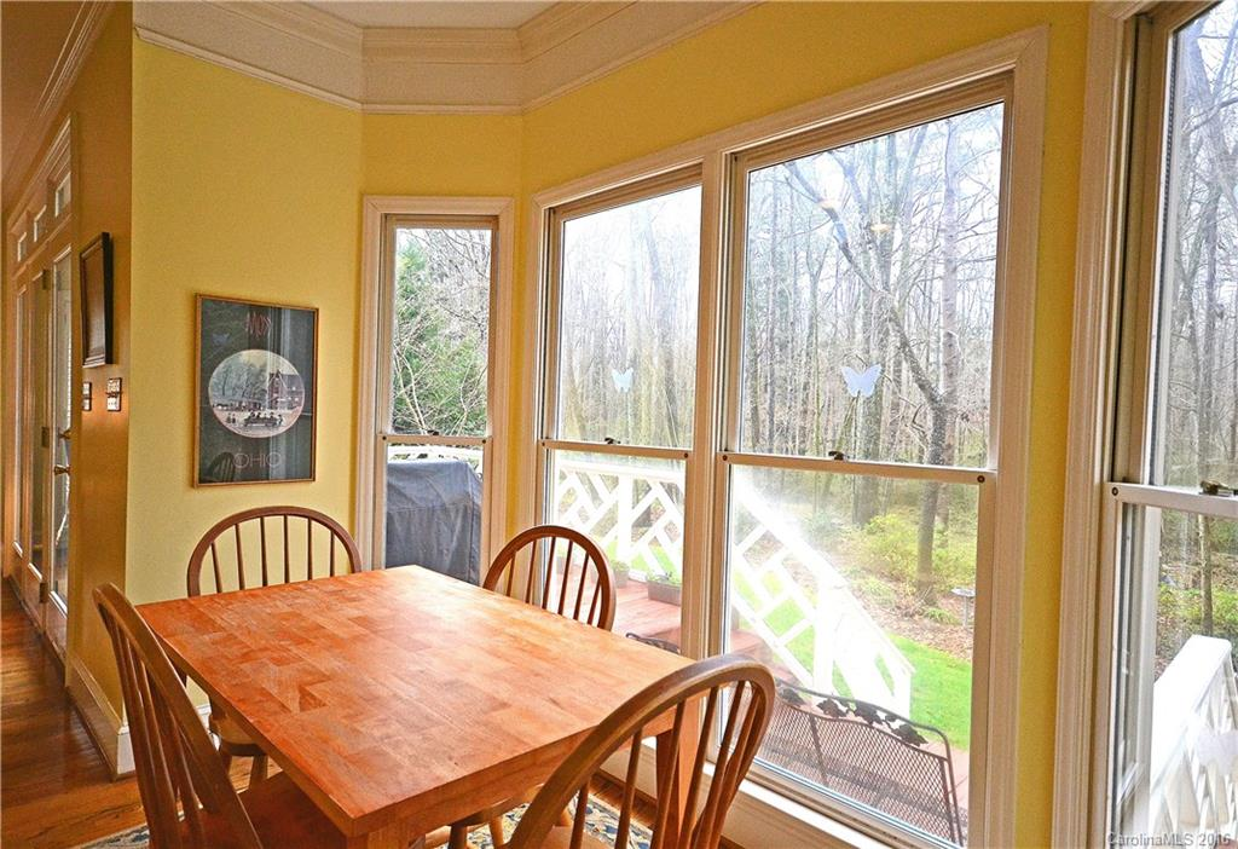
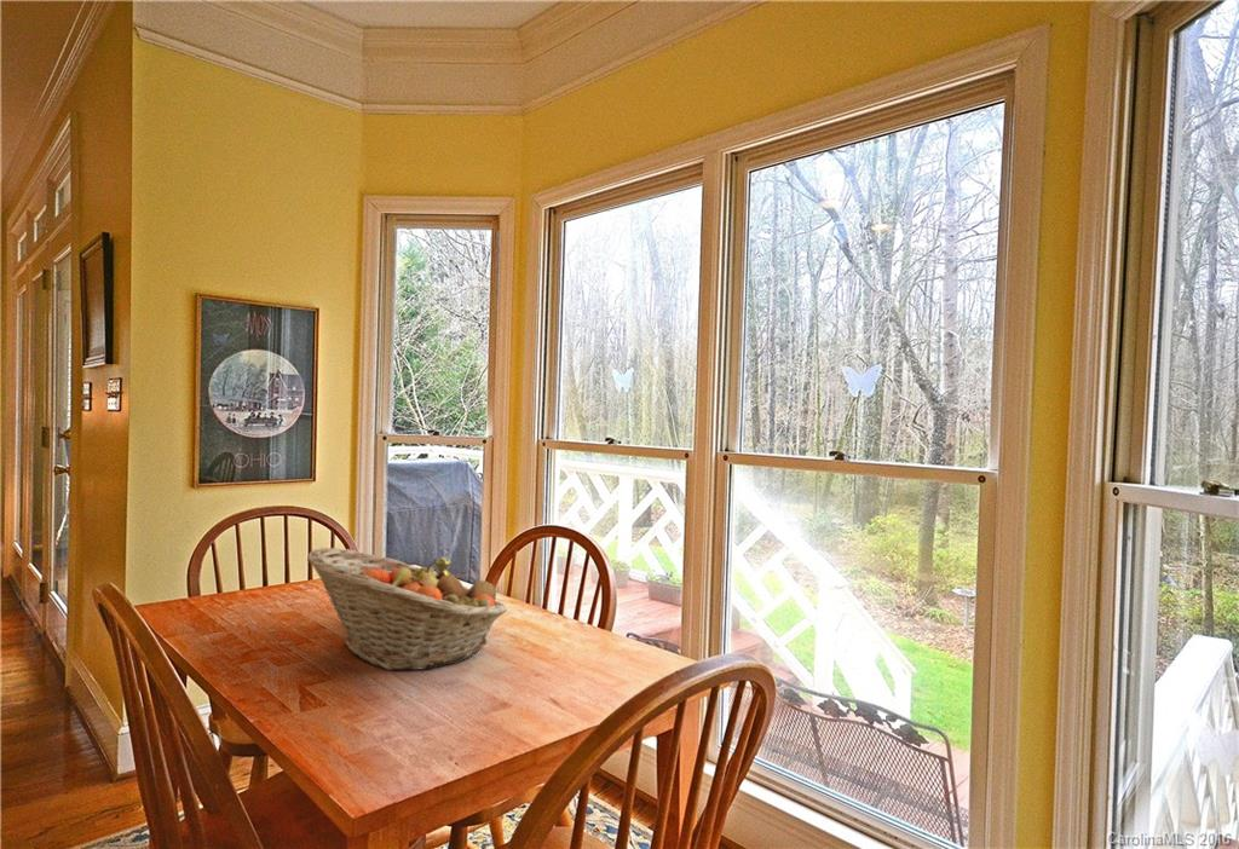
+ fruit basket [306,547,508,671]
+ salt shaker [433,556,456,577]
